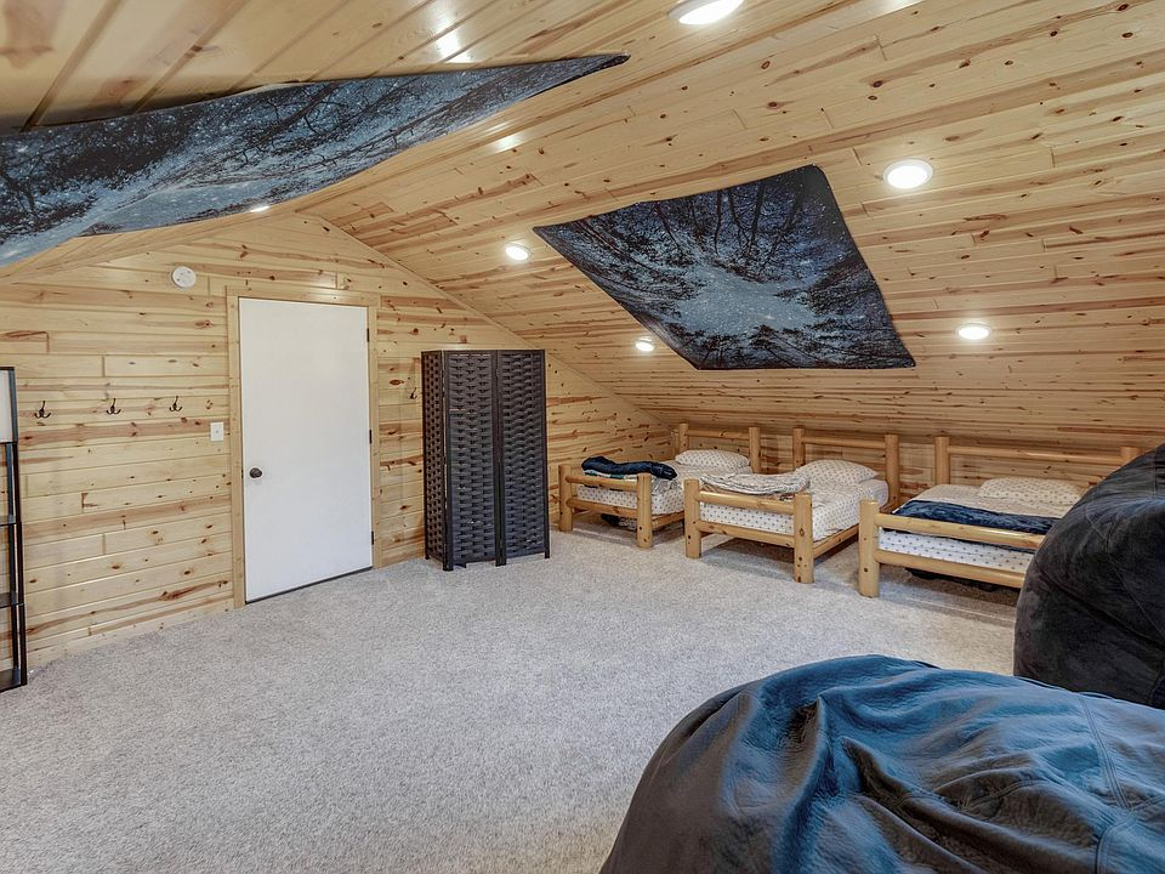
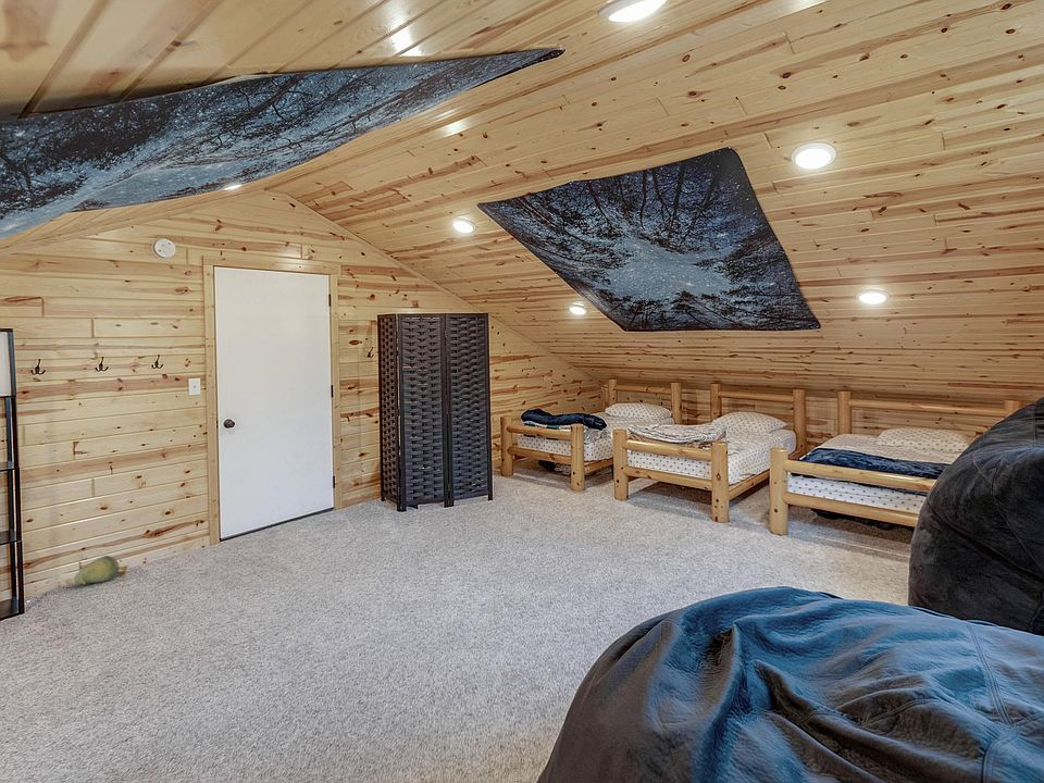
+ plush toy [60,555,129,586]
